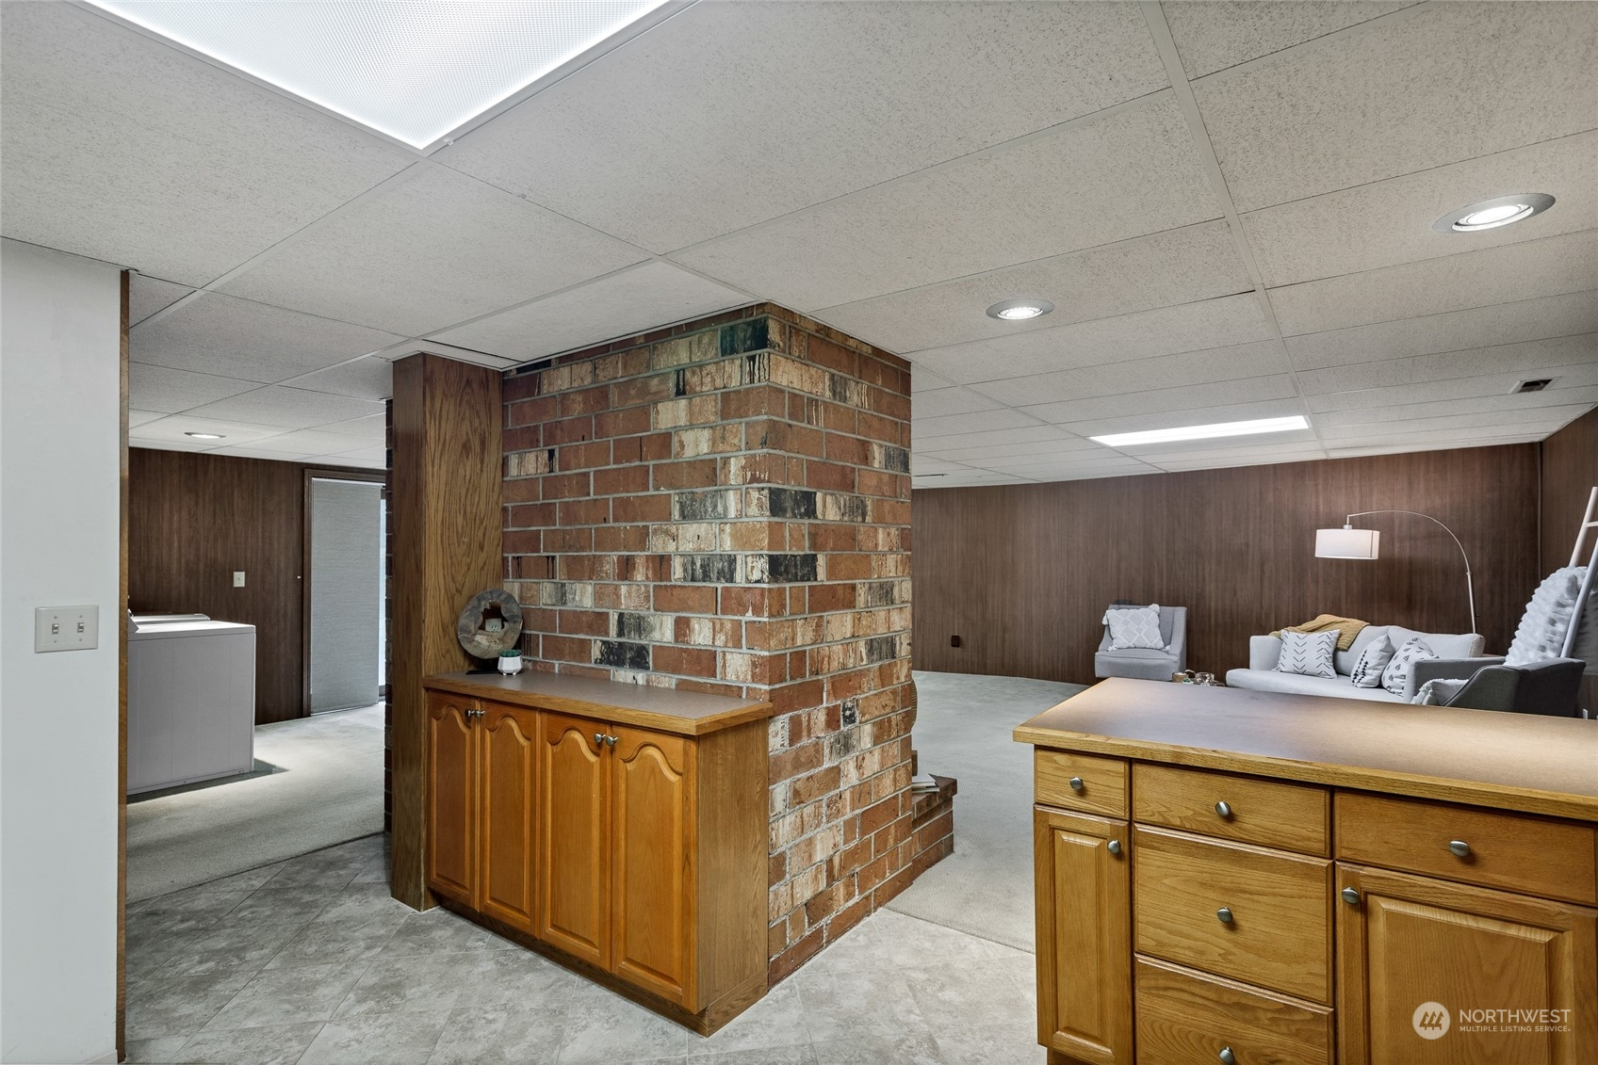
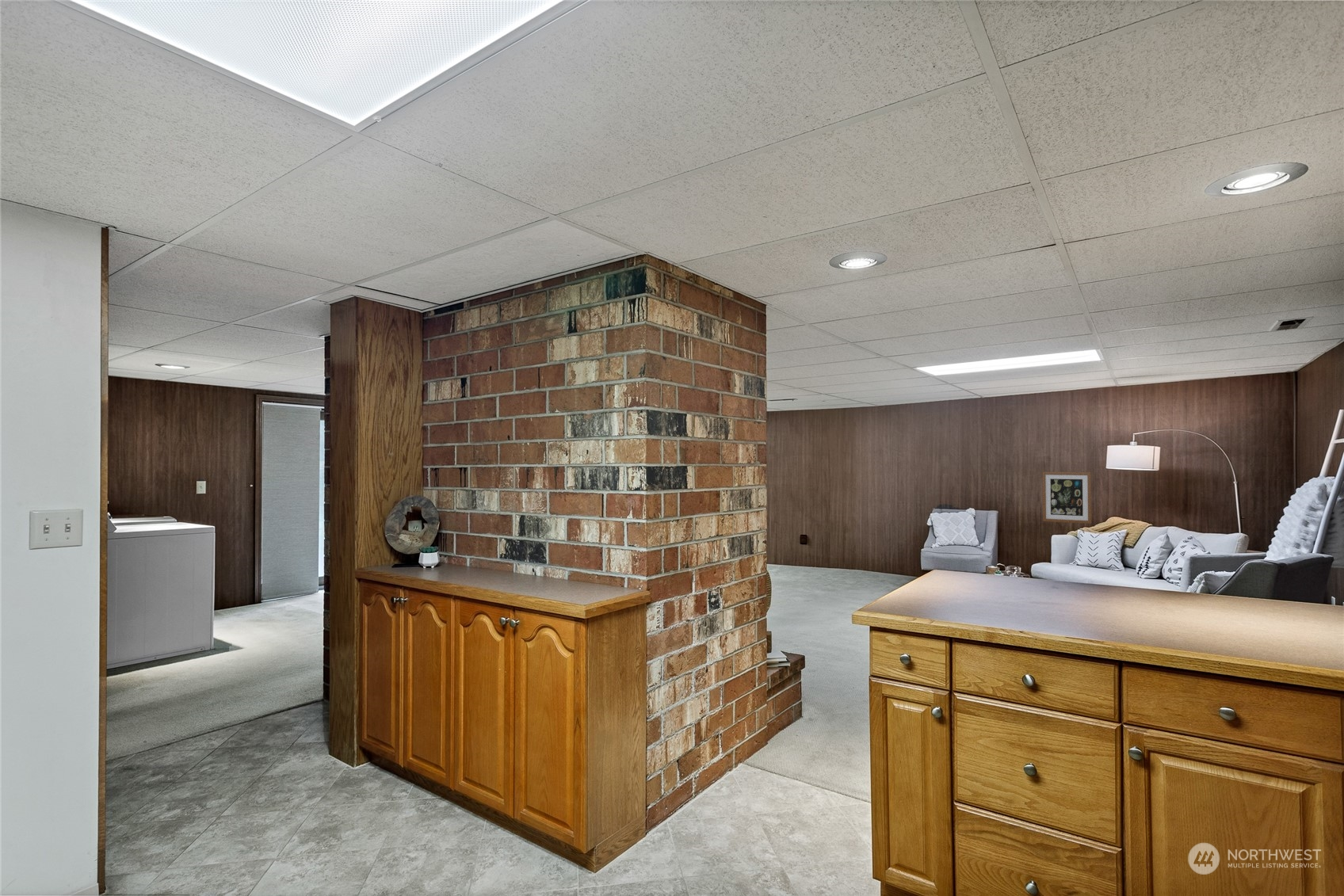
+ wall art [1041,471,1092,524]
